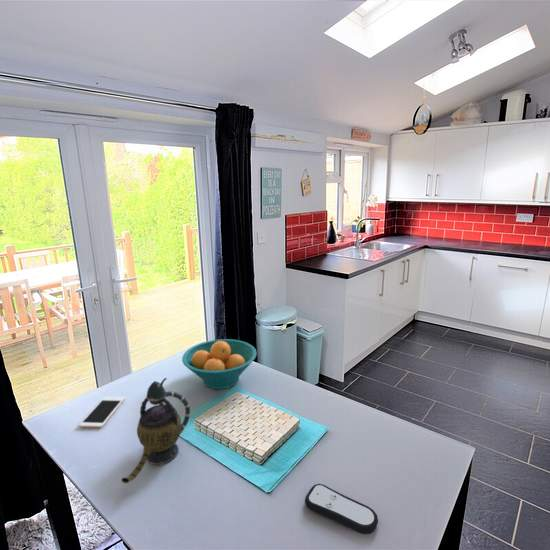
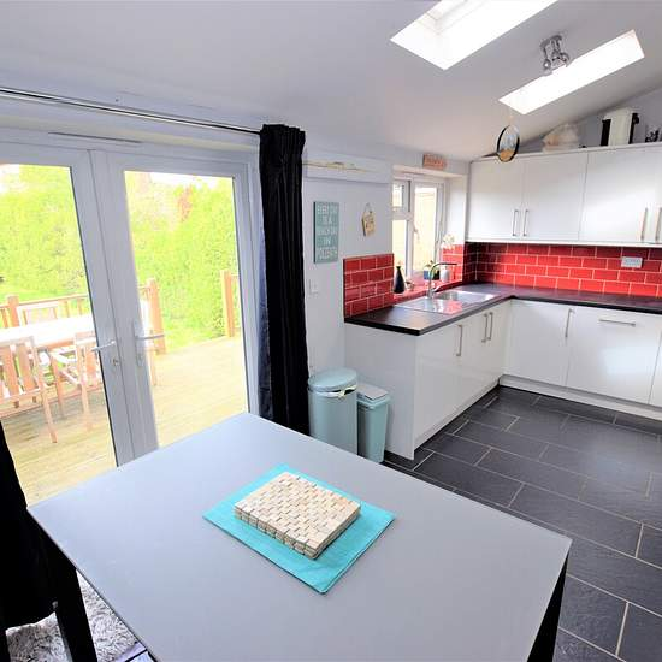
- cell phone [78,396,126,428]
- teapot [120,377,191,484]
- remote control [304,483,379,535]
- fruit bowl [181,338,258,390]
